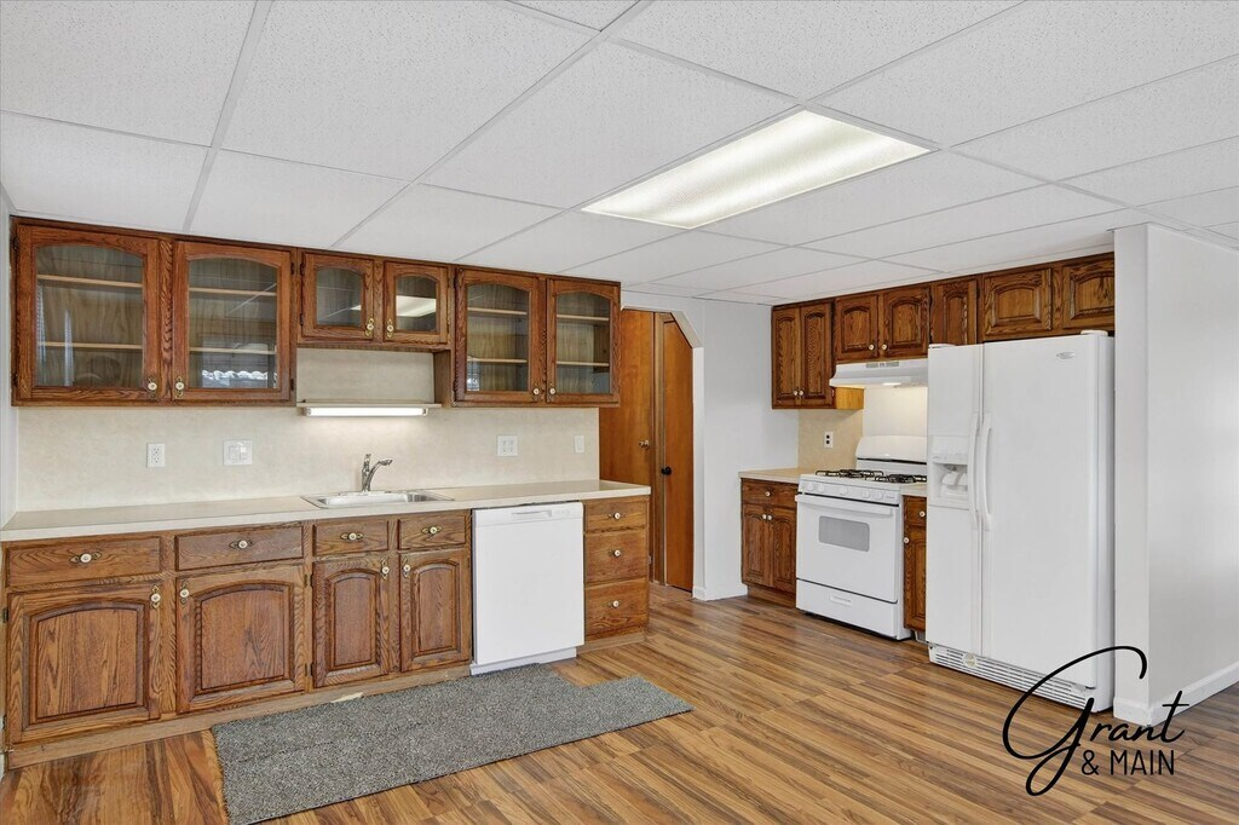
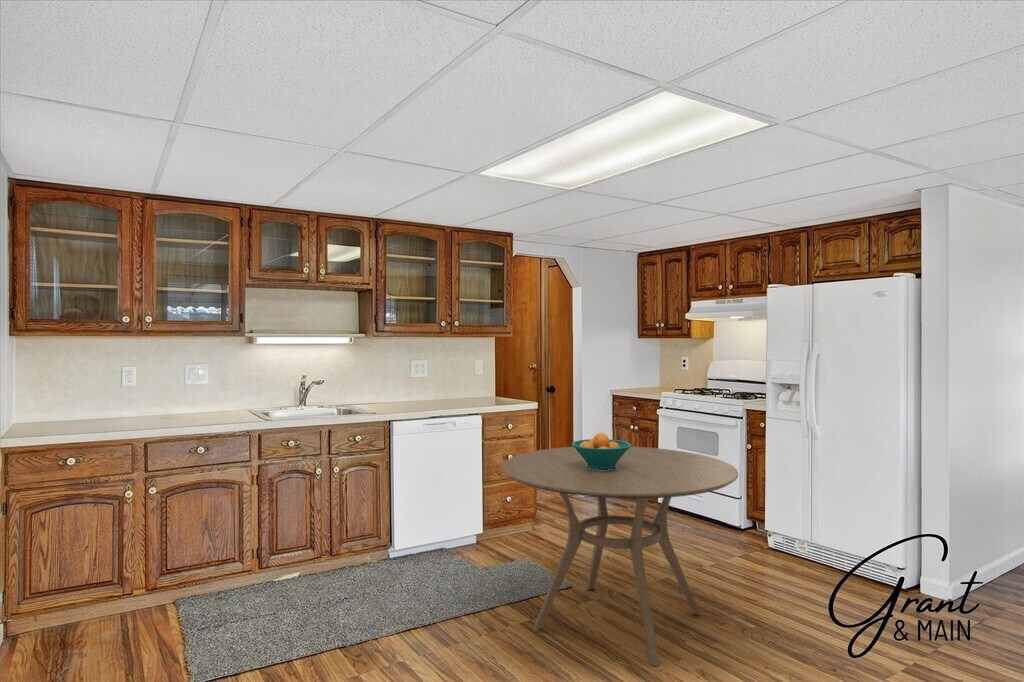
+ dining table [501,446,739,667]
+ fruit bowl [571,432,632,470]
